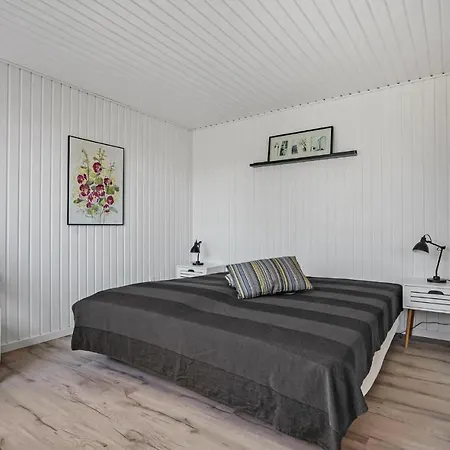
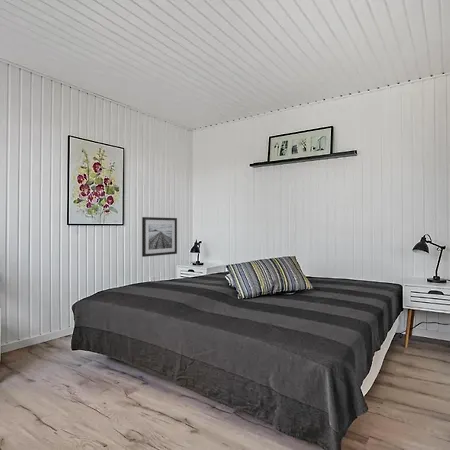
+ wall art [141,216,178,258]
